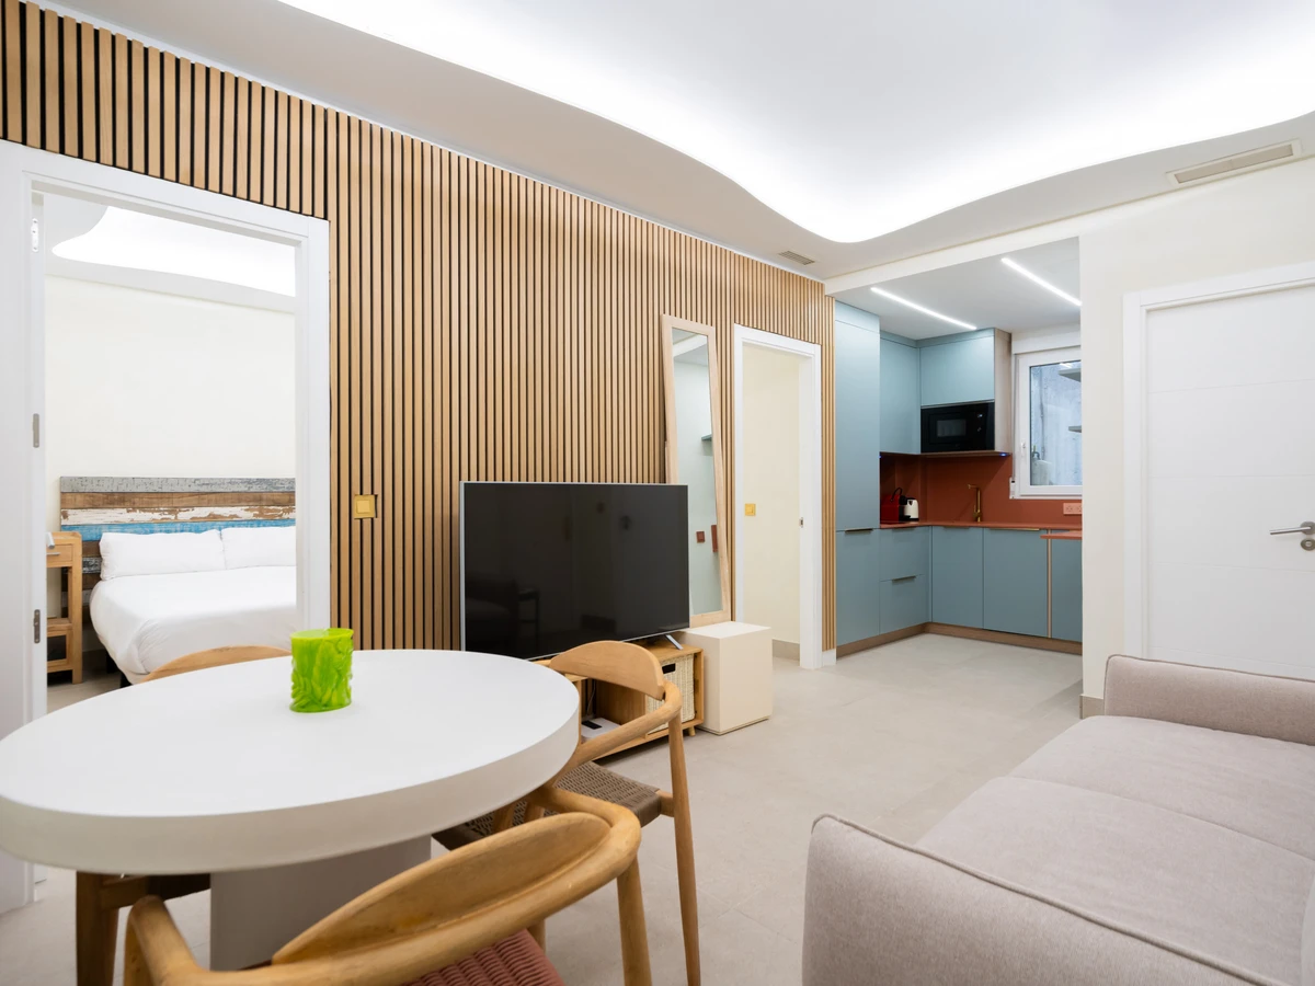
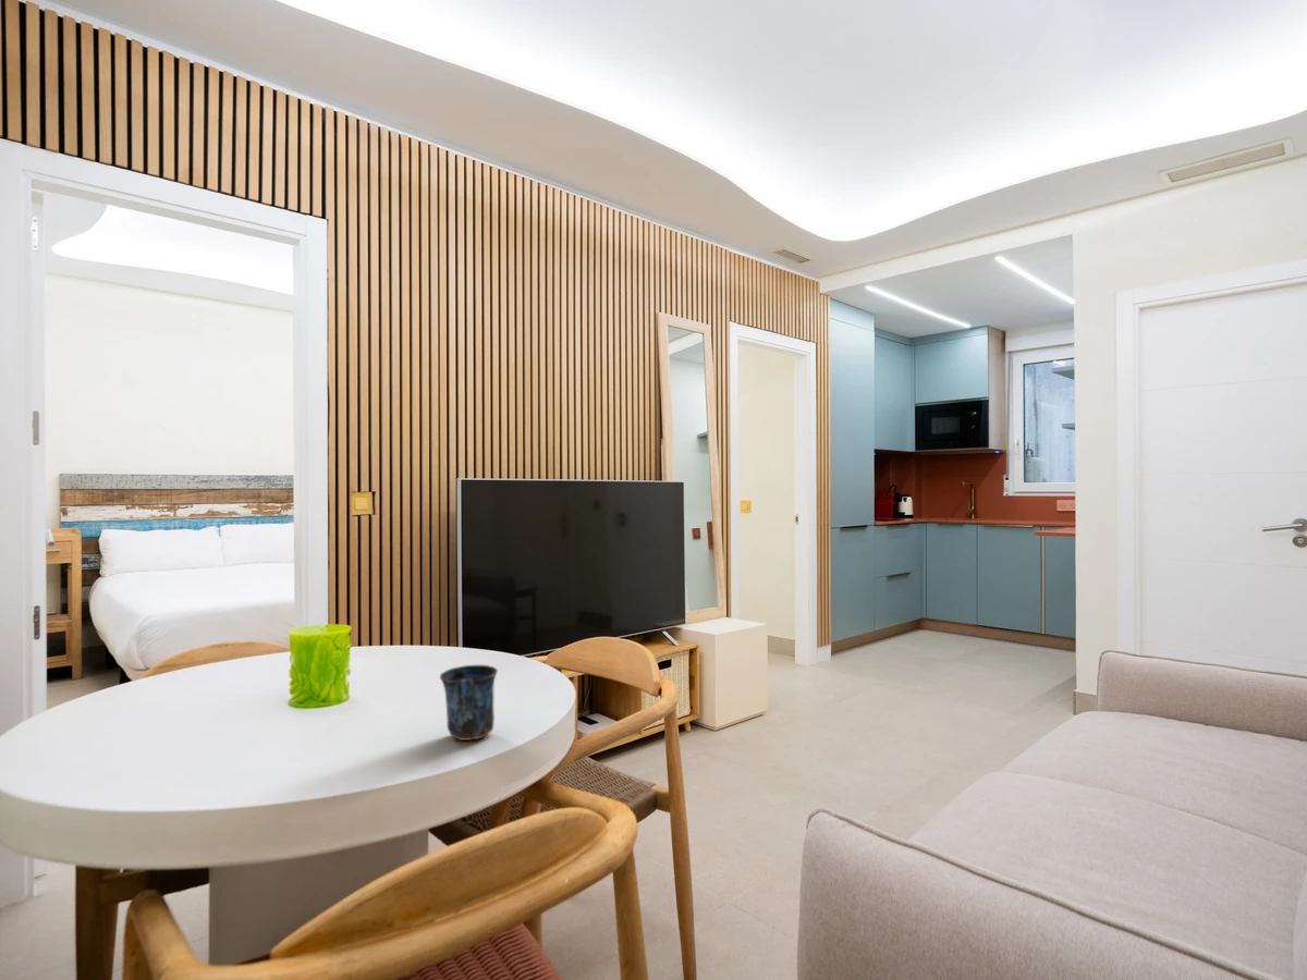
+ mug [439,664,499,742]
